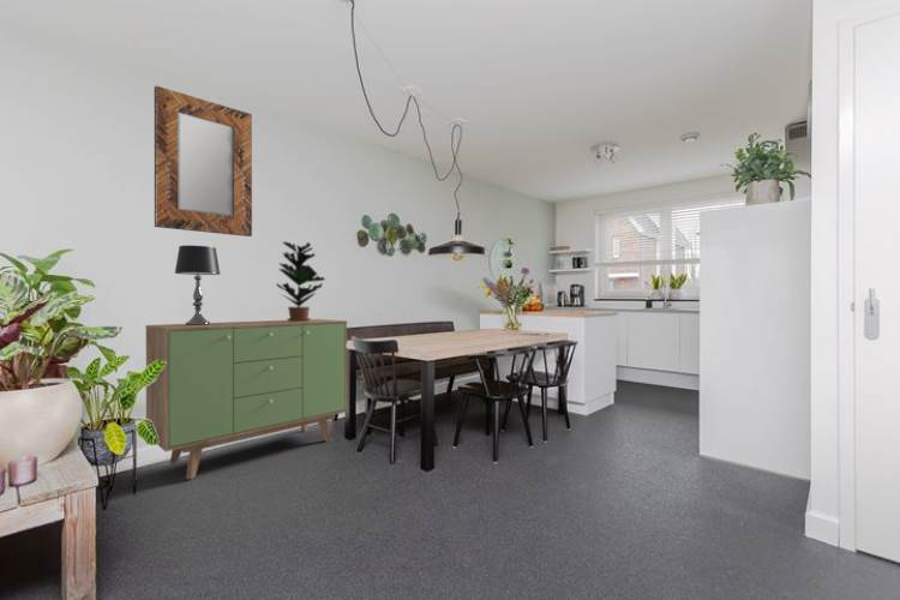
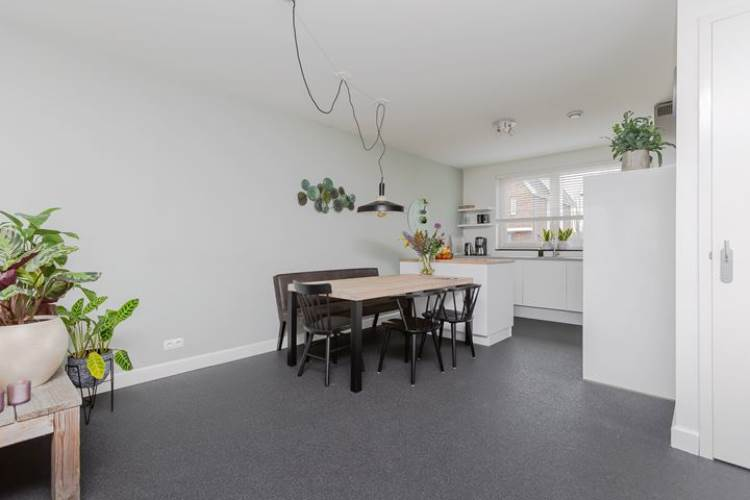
- potted plant [275,241,326,322]
- sideboard [144,318,348,480]
- home mirror [154,85,253,238]
- table lamp [174,245,221,325]
